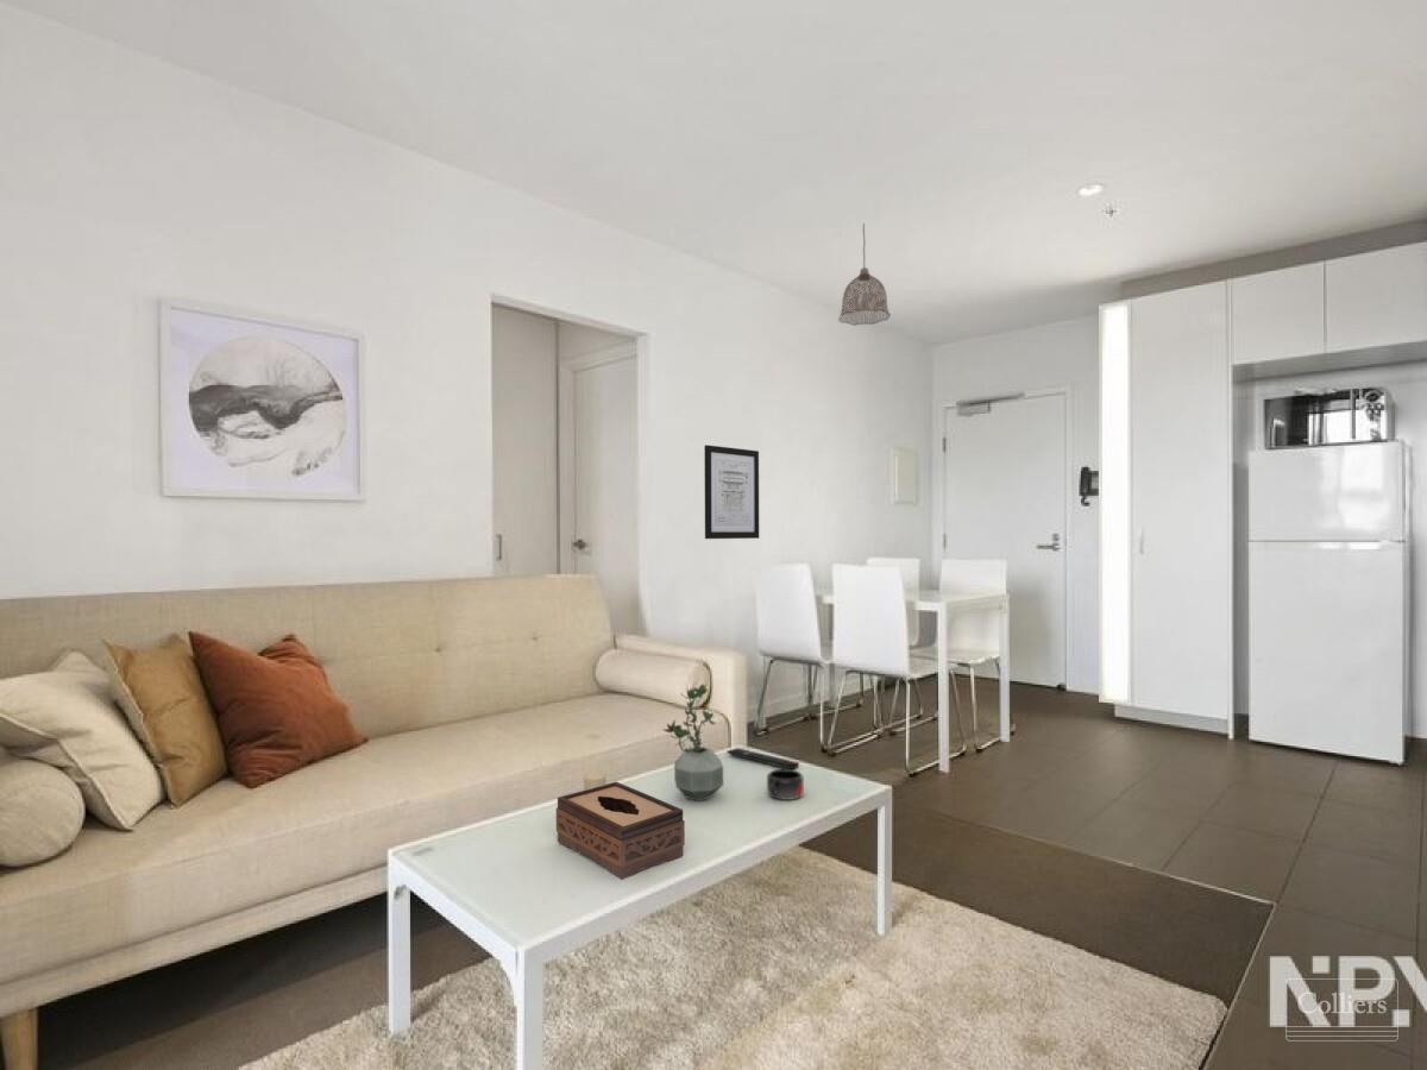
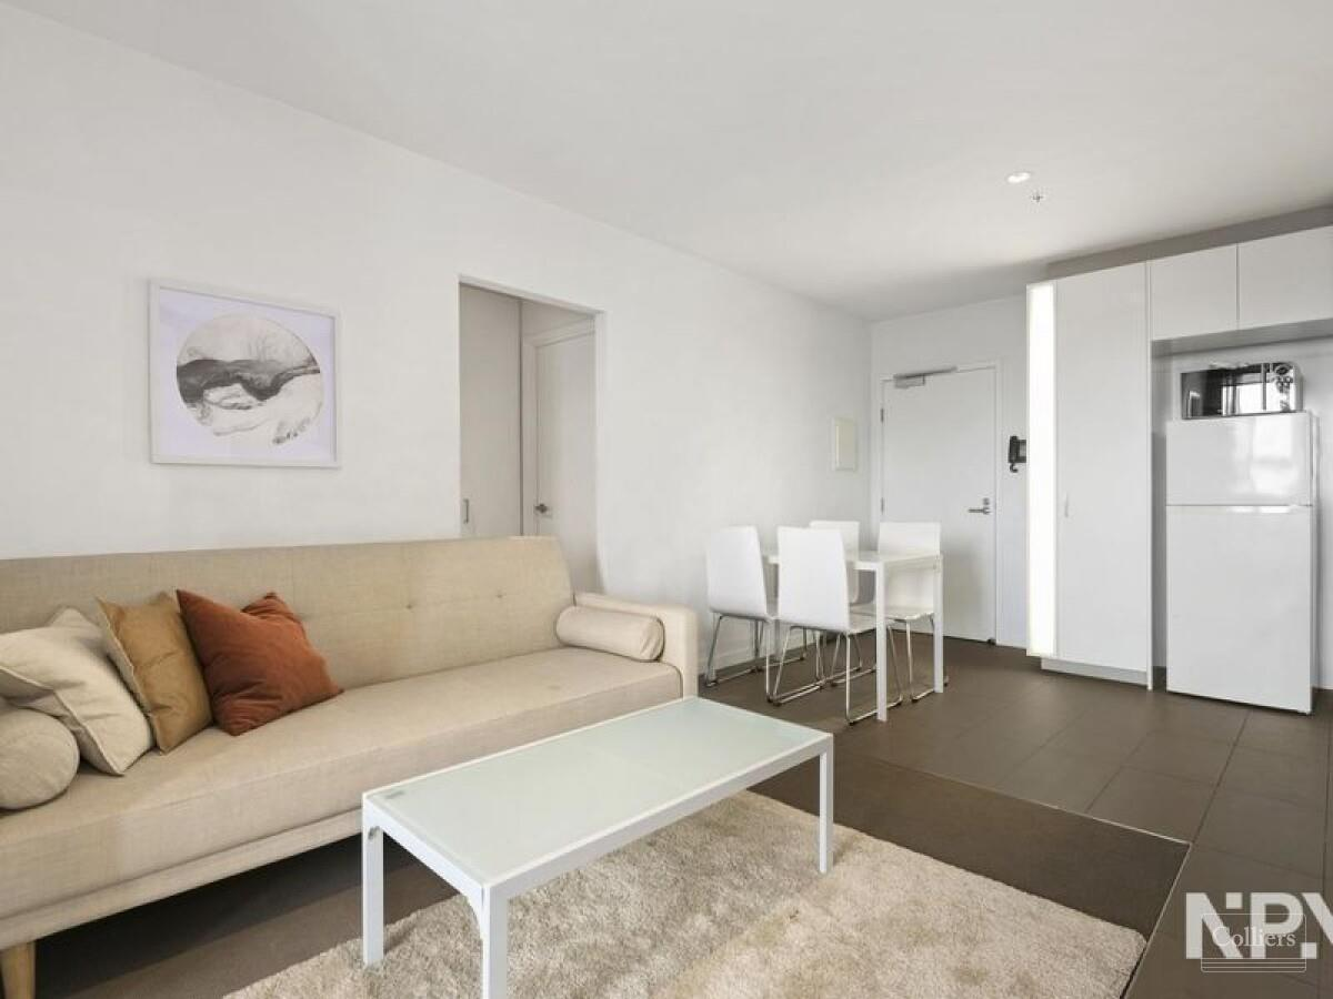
- remote control [725,747,800,770]
- candle [583,768,608,791]
- mug [766,768,805,801]
- potted plant [662,682,724,802]
- pendant lamp [837,222,892,326]
- tissue box [555,780,686,880]
- wall art [703,443,760,540]
